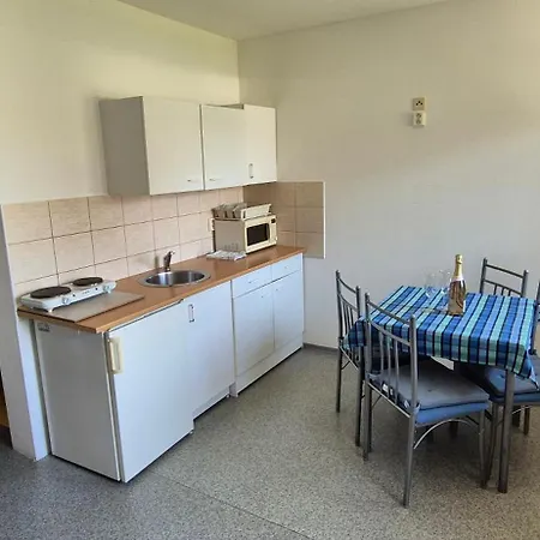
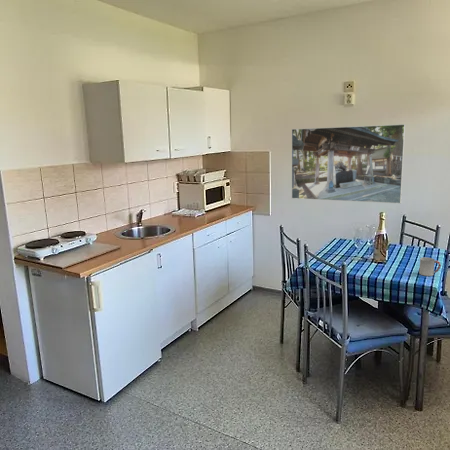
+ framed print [291,123,406,205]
+ cup [418,256,442,277]
